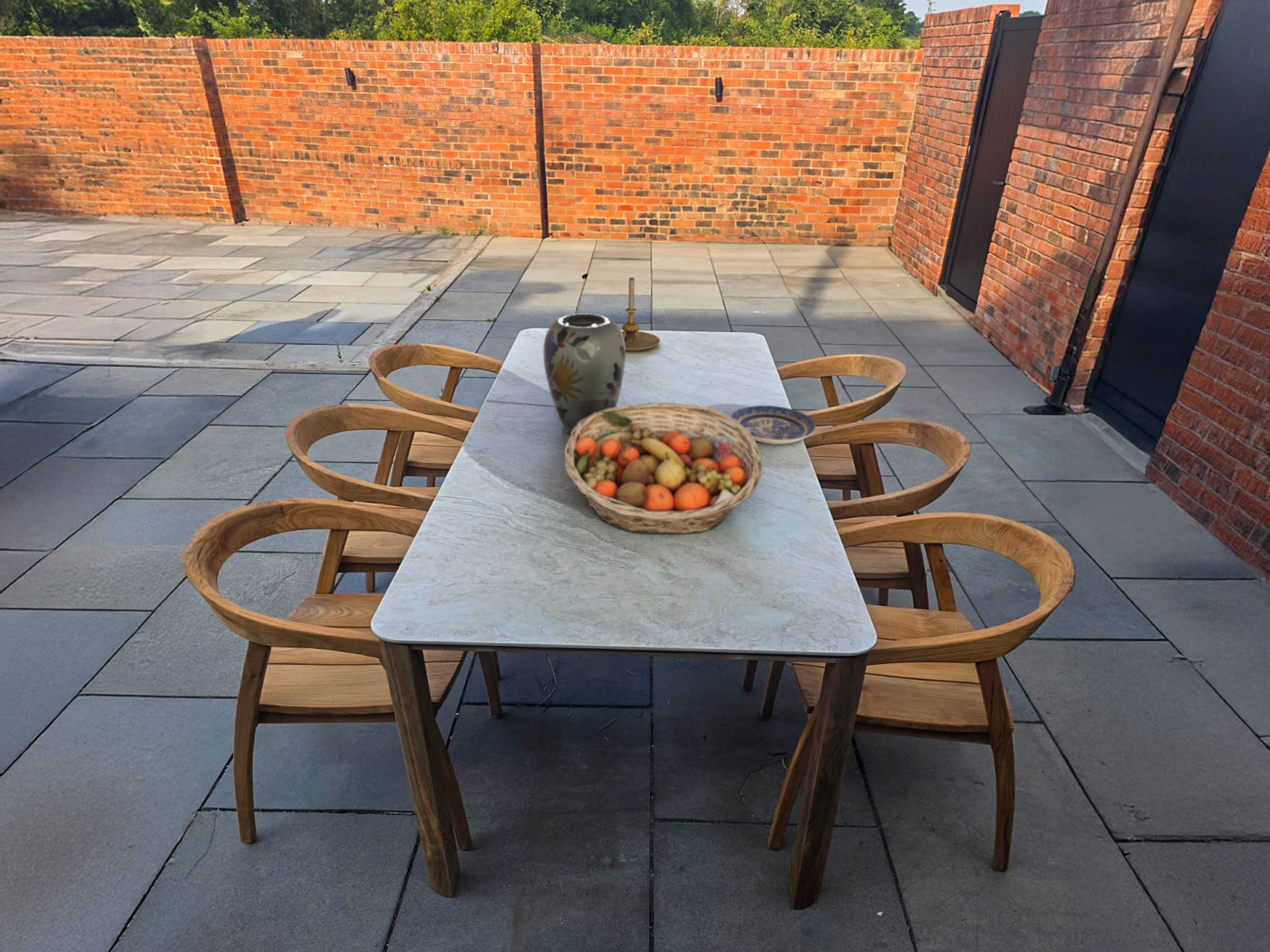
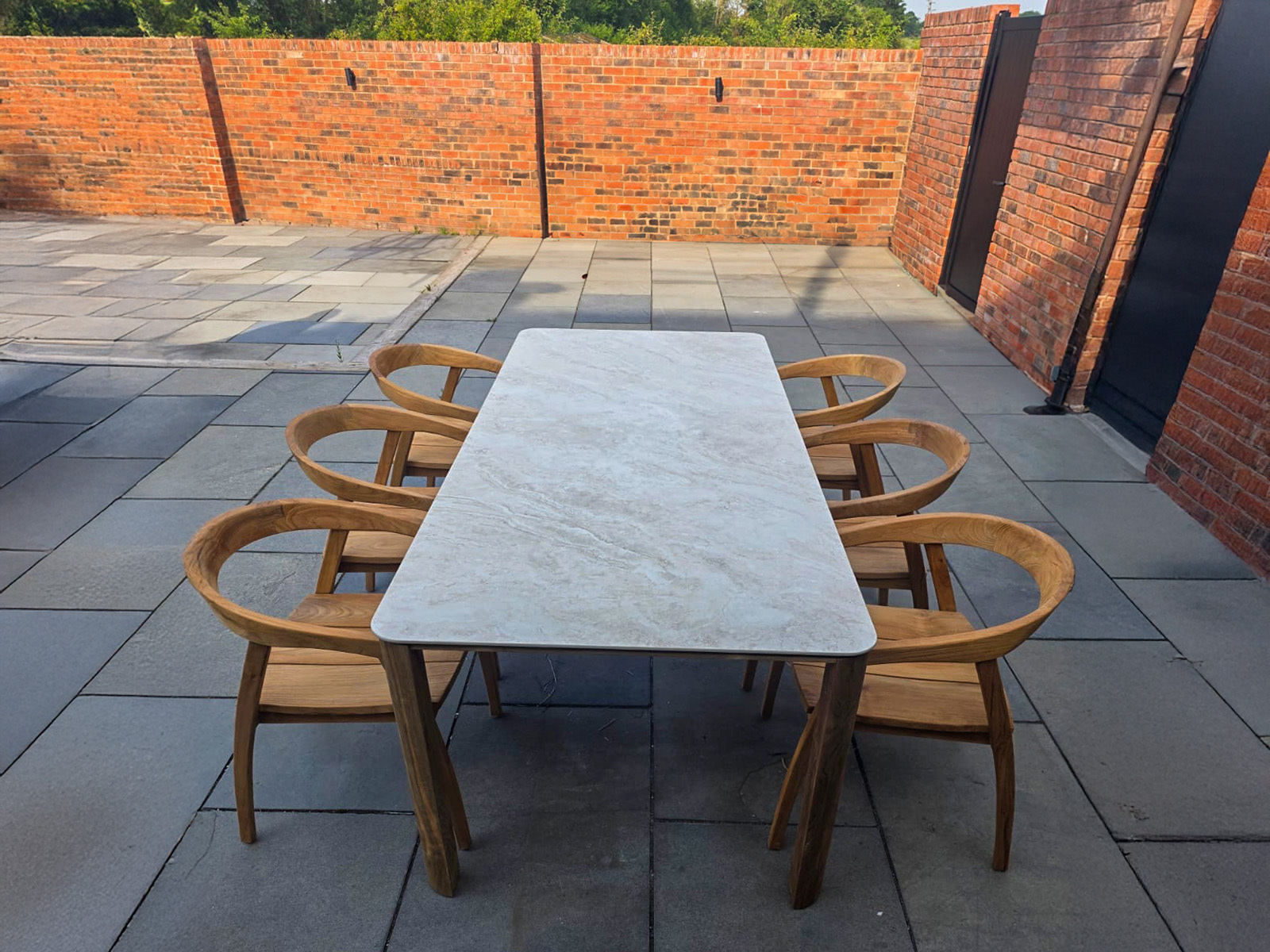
- plate [729,405,817,445]
- candle holder [621,277,660,351]
- vase [543,313,626,435]
- fruit basket [564,401,763,535]
